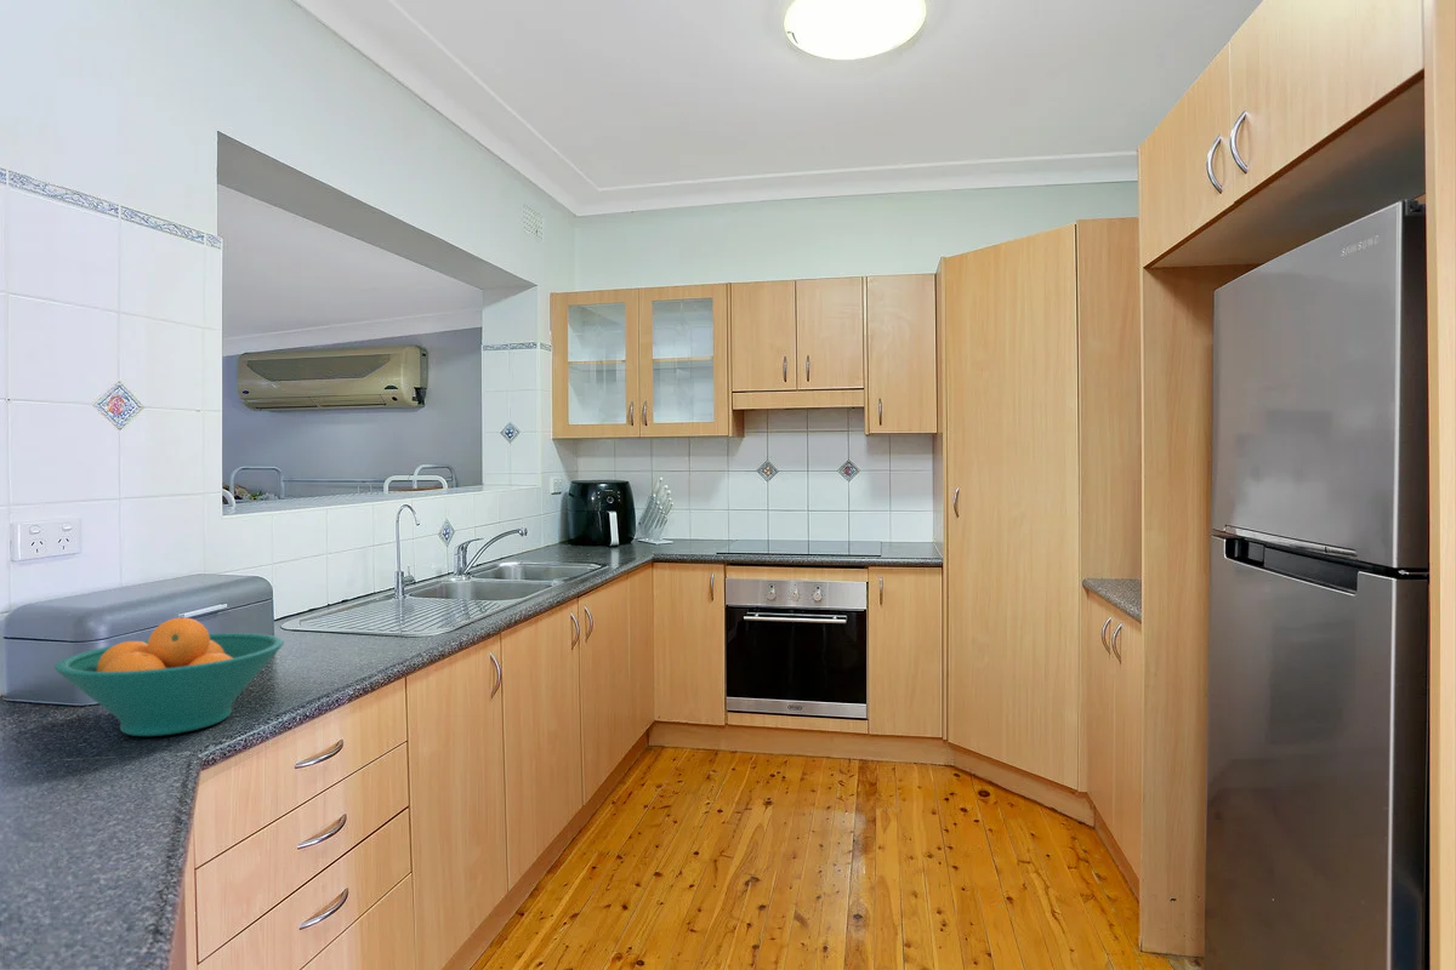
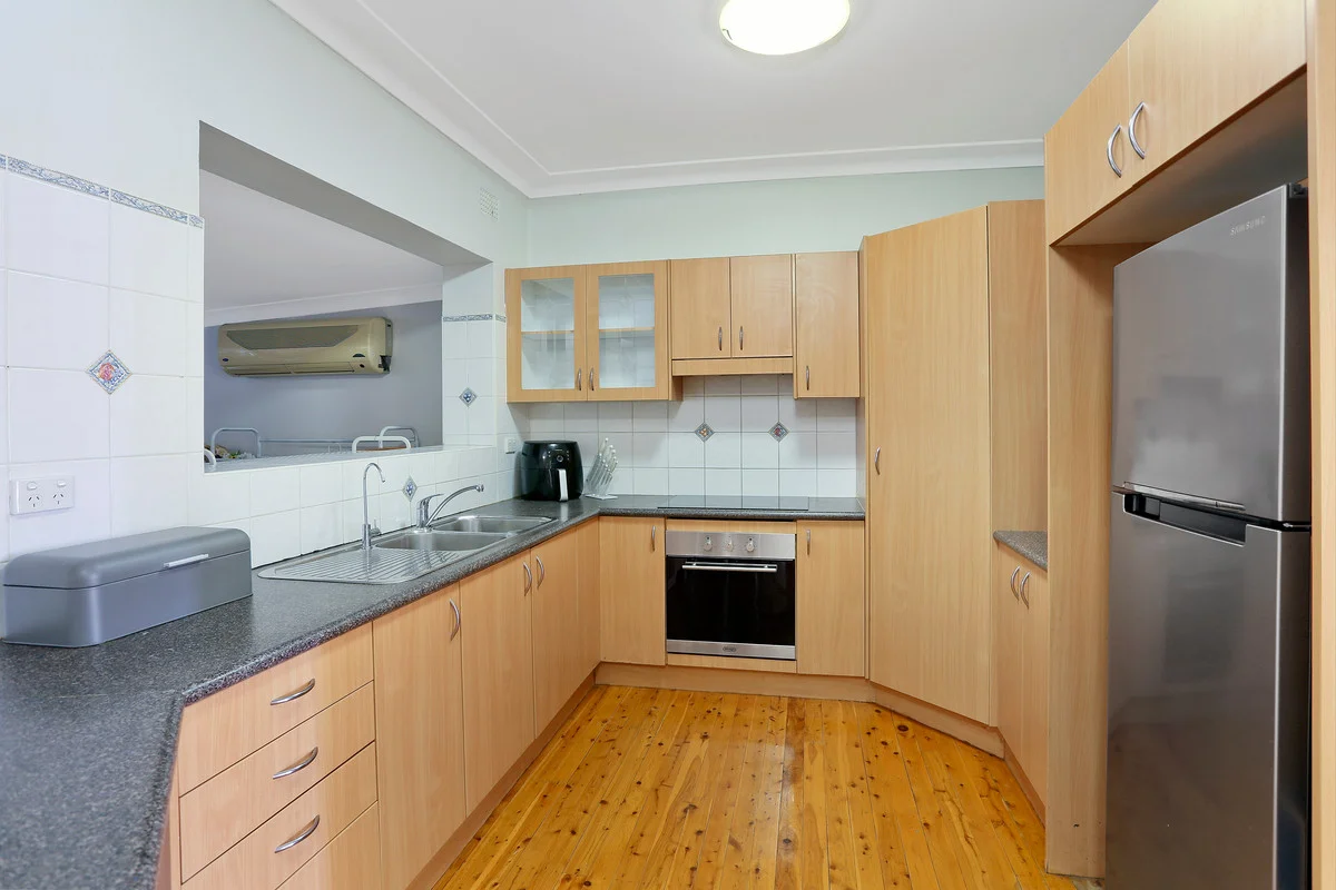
- fruit bowl [53,616,285,737]
